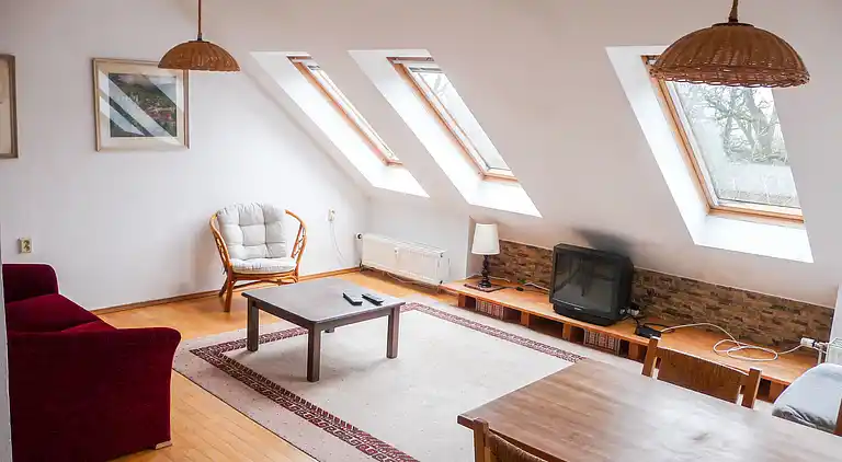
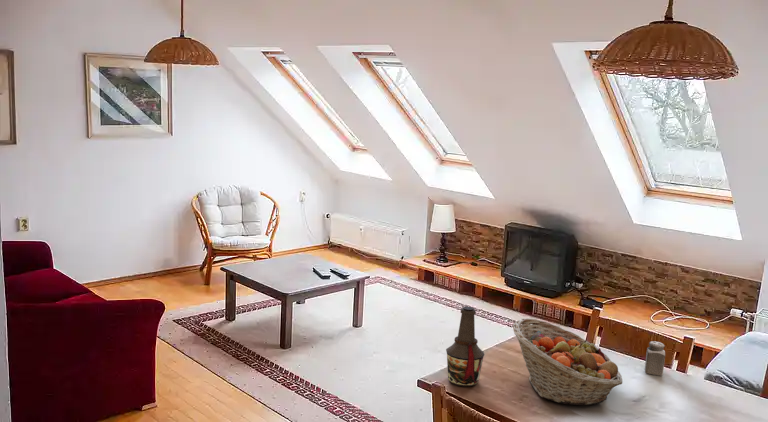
+ fruit basket [512,317,623,406]
+ salt shaker [644,340,666,377]
+ bottle [445,306,485,387]
